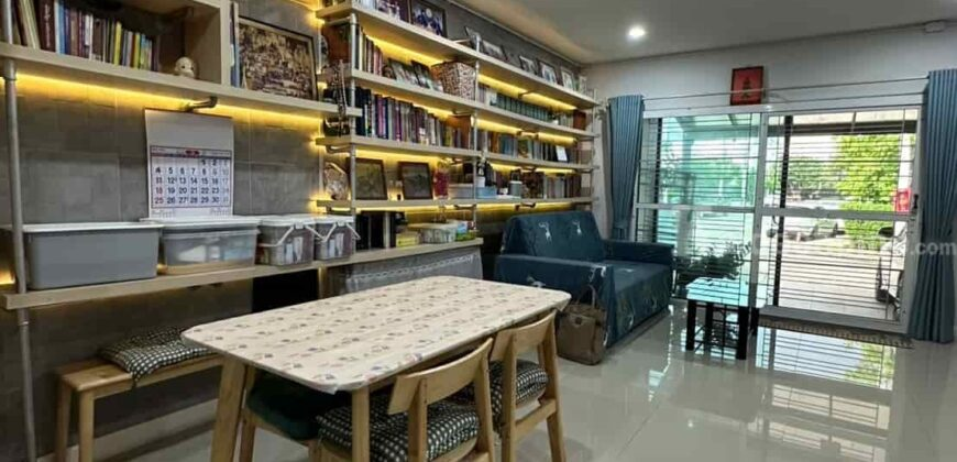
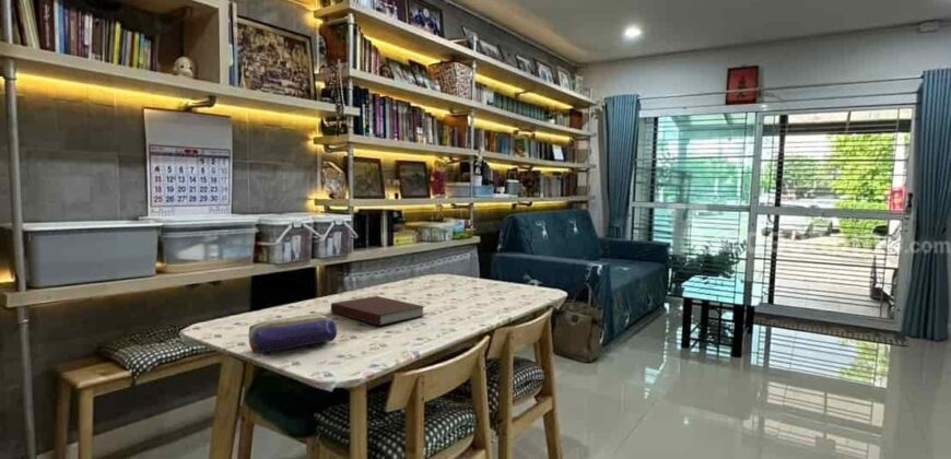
+ notebook [330,295,426,327]
+ pencil case [248,314,338,354]
